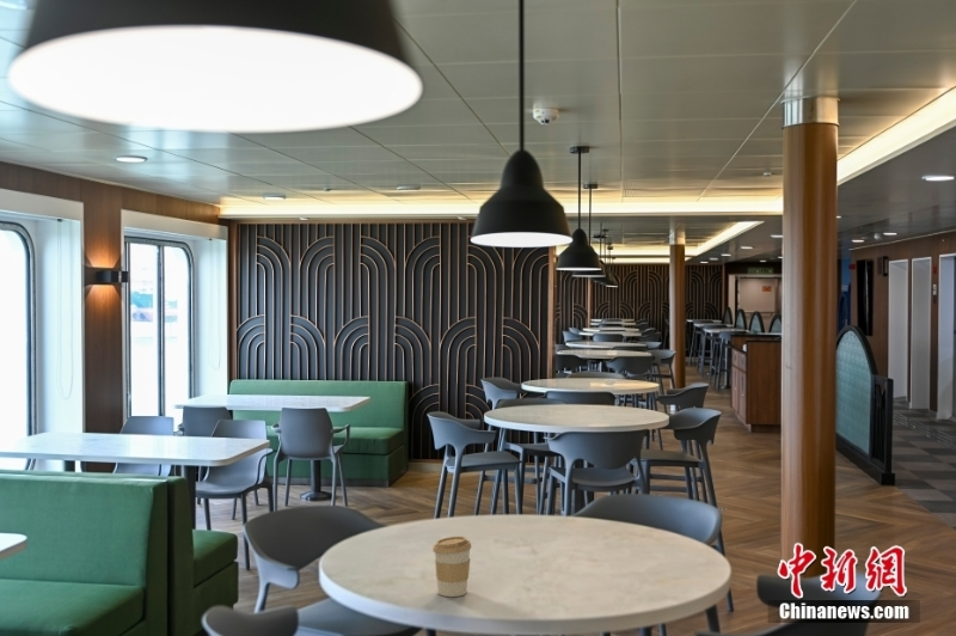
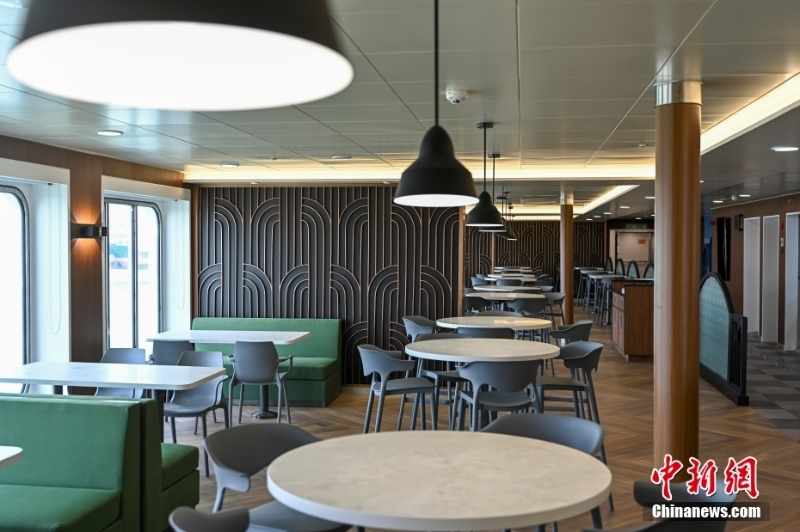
- coffee cup [431,536,472,598]
